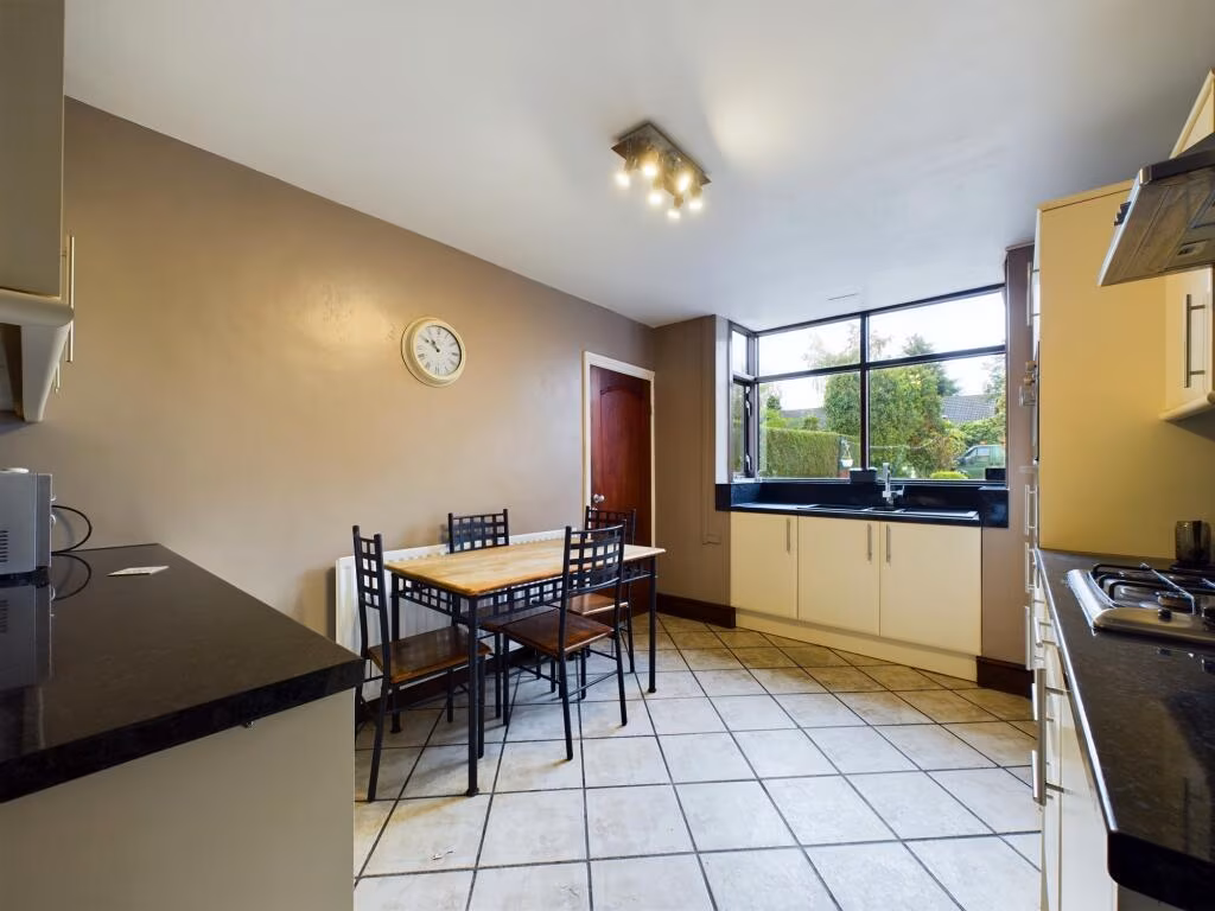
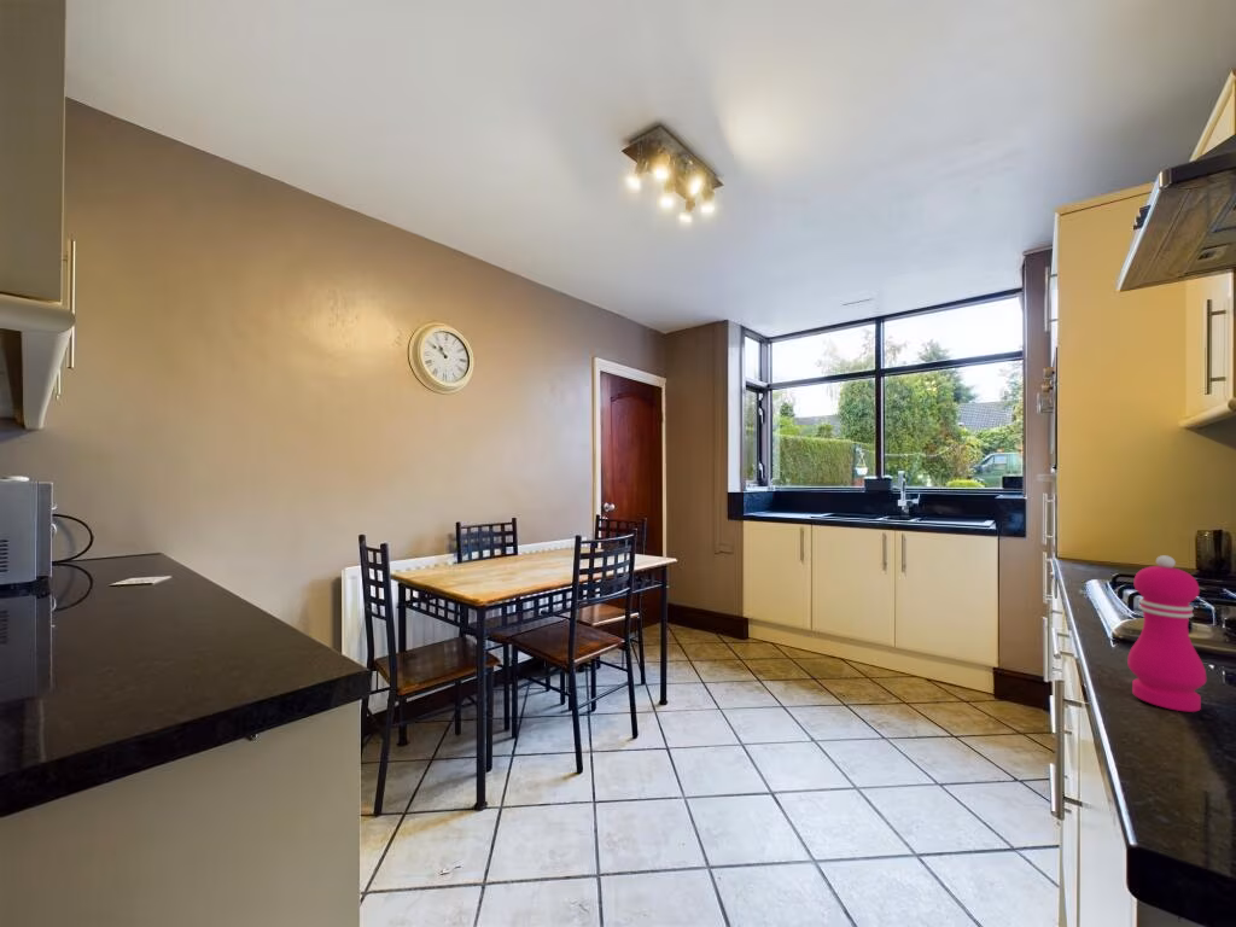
+ pepper mill [1126,554,1208,713]
